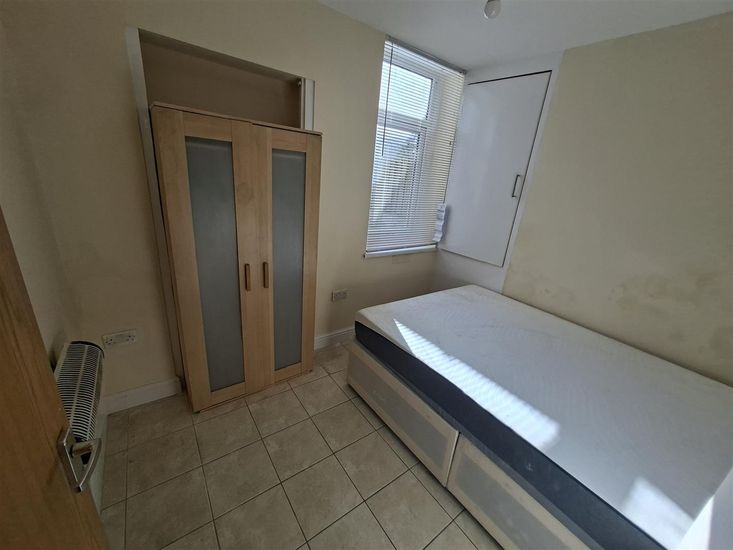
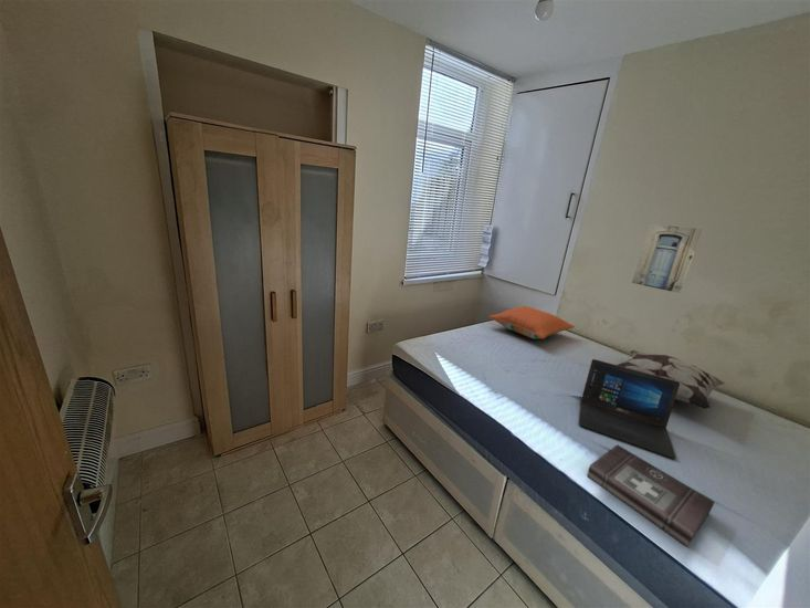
+ laptop [578,358,680,460]
+ decorative pillow [617,349,727,409]
+ wall art [631,223,704,294]
+ first aid kit [586,443,716,548]
+ pillow [487,305,576,340]
